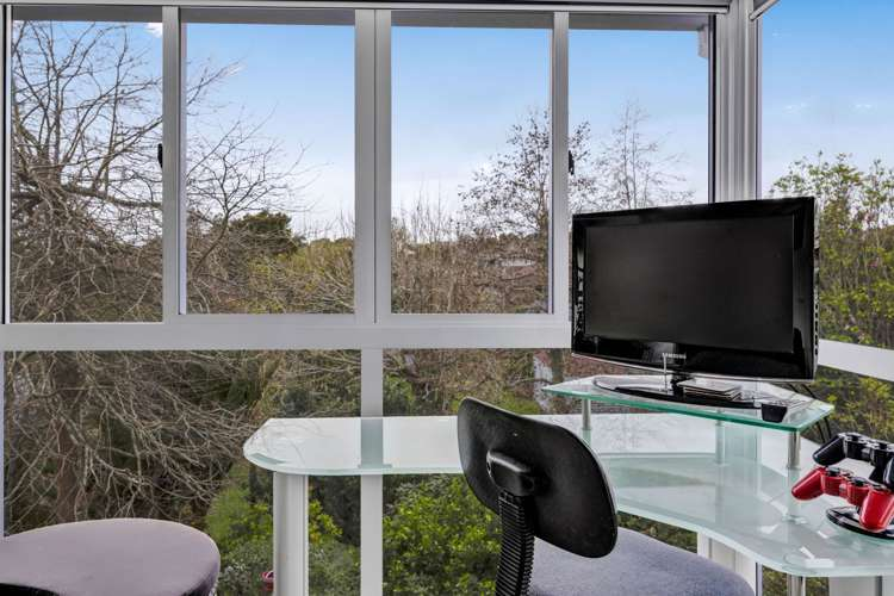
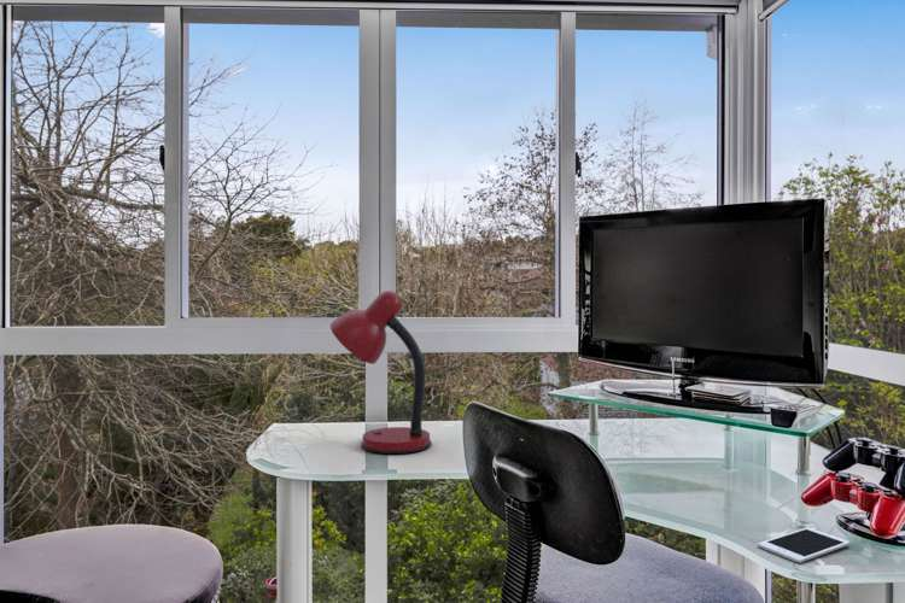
+ desk lamp [329,289,433,455]
+ cell phone [757,527,851,564]
